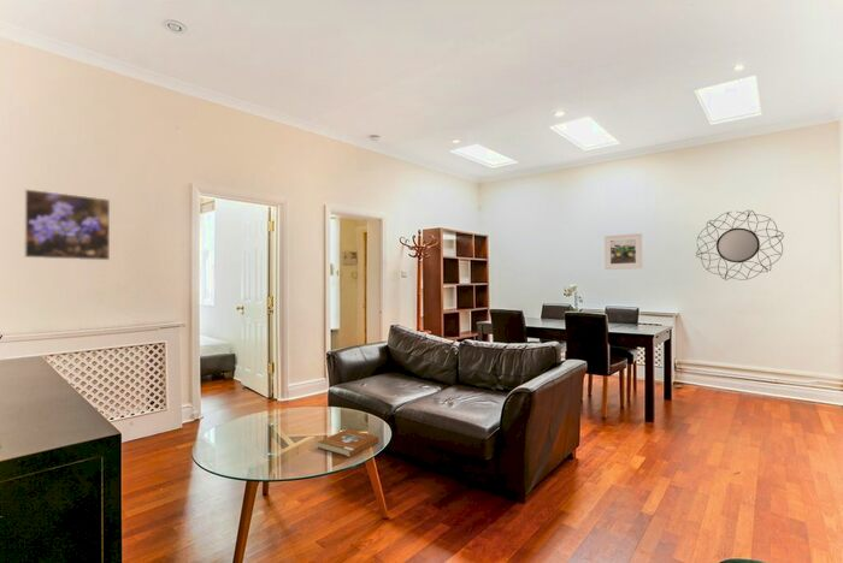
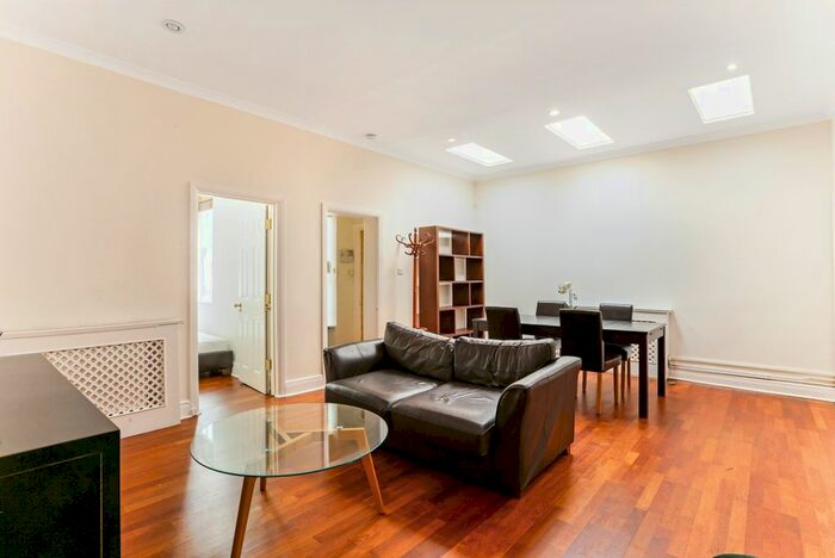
- home mirror [695,209,785,282]
- book [317,428,379,458]
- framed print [603,232,643,271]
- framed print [23,188,111,261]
